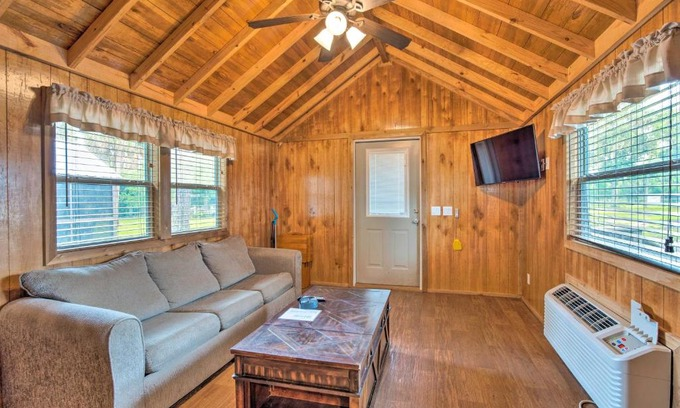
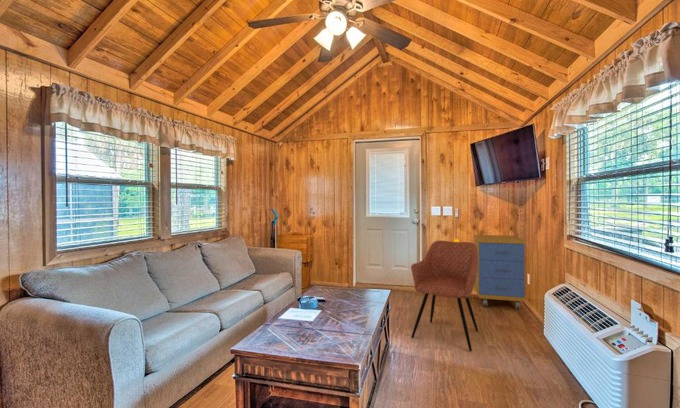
+ storage cabinet [473,234,526,310]
+ armchair [410,240,479,352]
